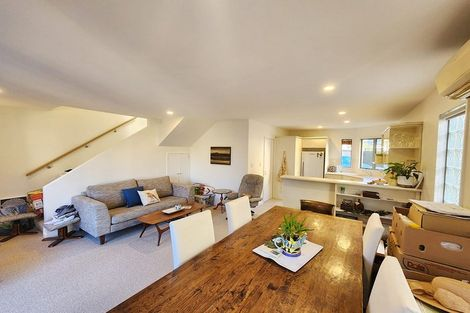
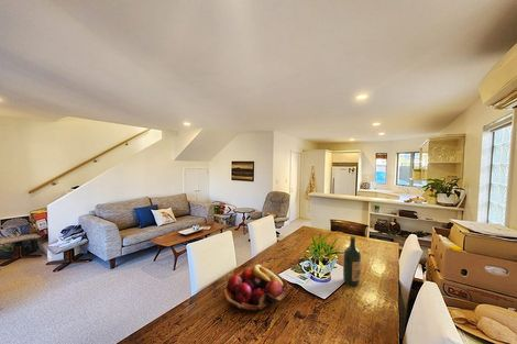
+ wine bottle [342,234,362,287]
+ fruit basket [223,264,289,312]
